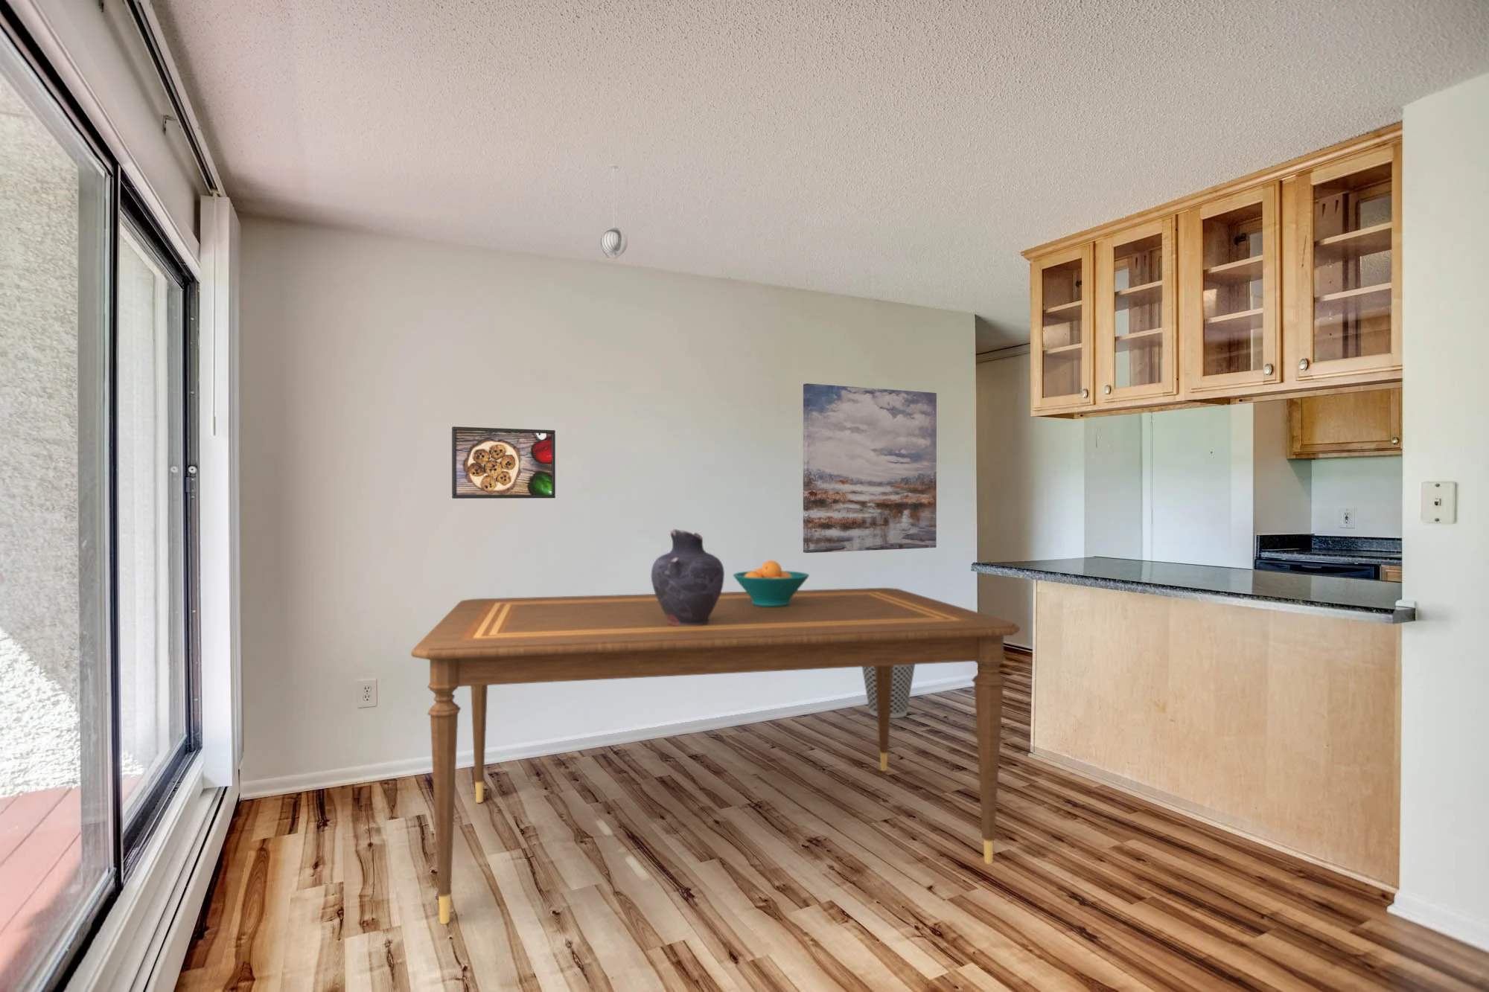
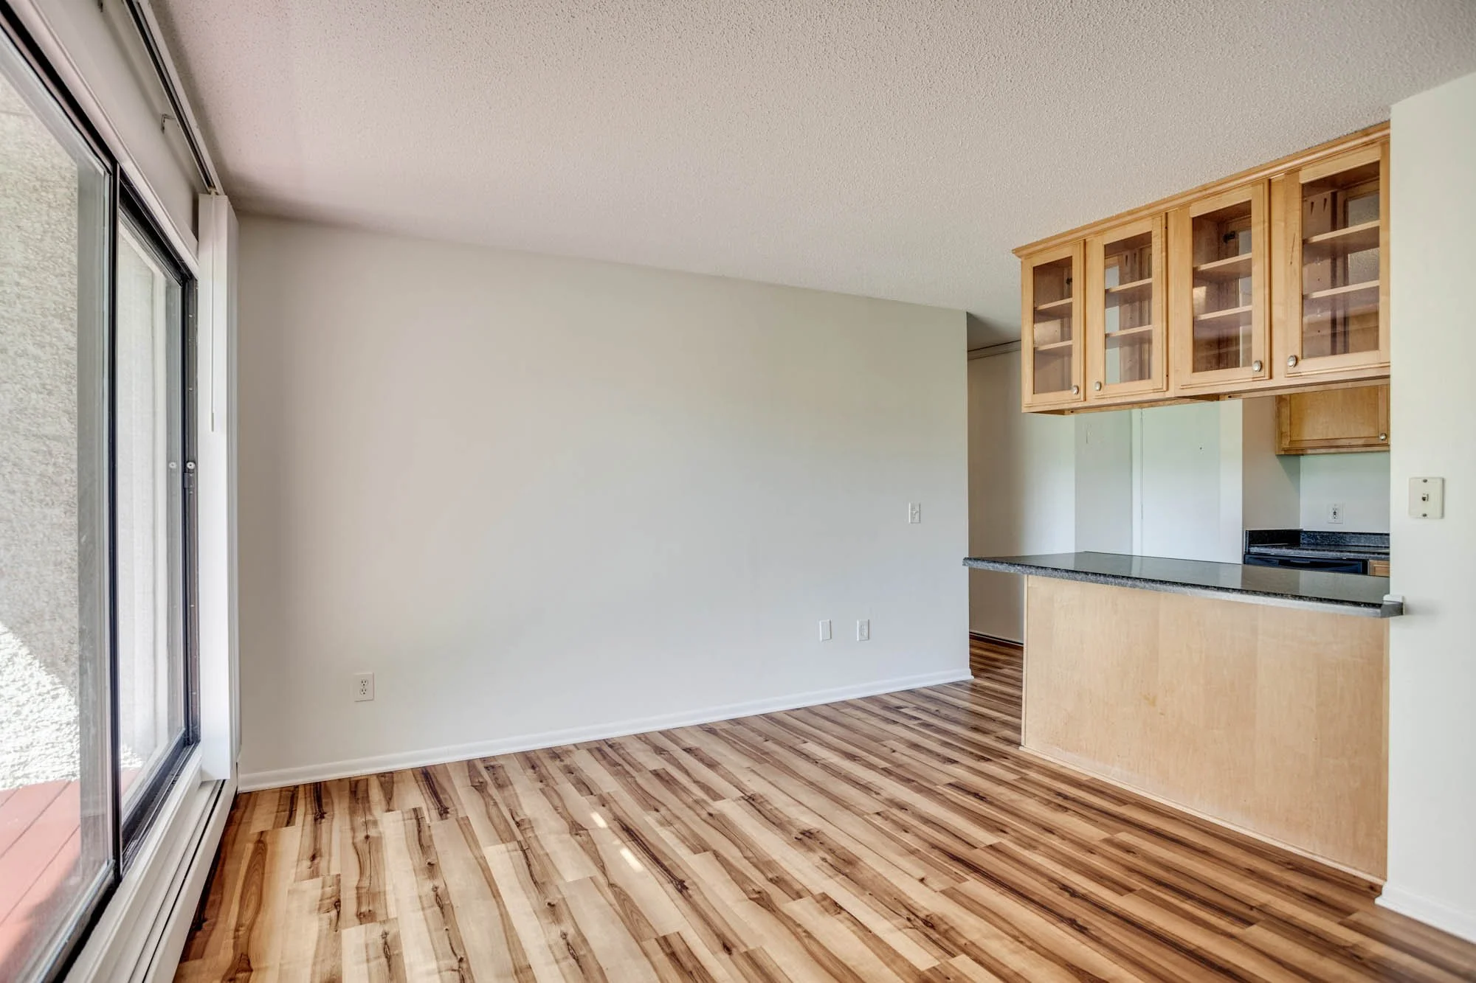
- wall art [803,382,938,554]
- dining table [411,587,1021,926]
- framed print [452,425,556,499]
- vase [651,528,725,627]
- pendant light [599,164,629,260]
- fruit bowl [732,559,810,607]
- wastebasket [861,664,916,719]
